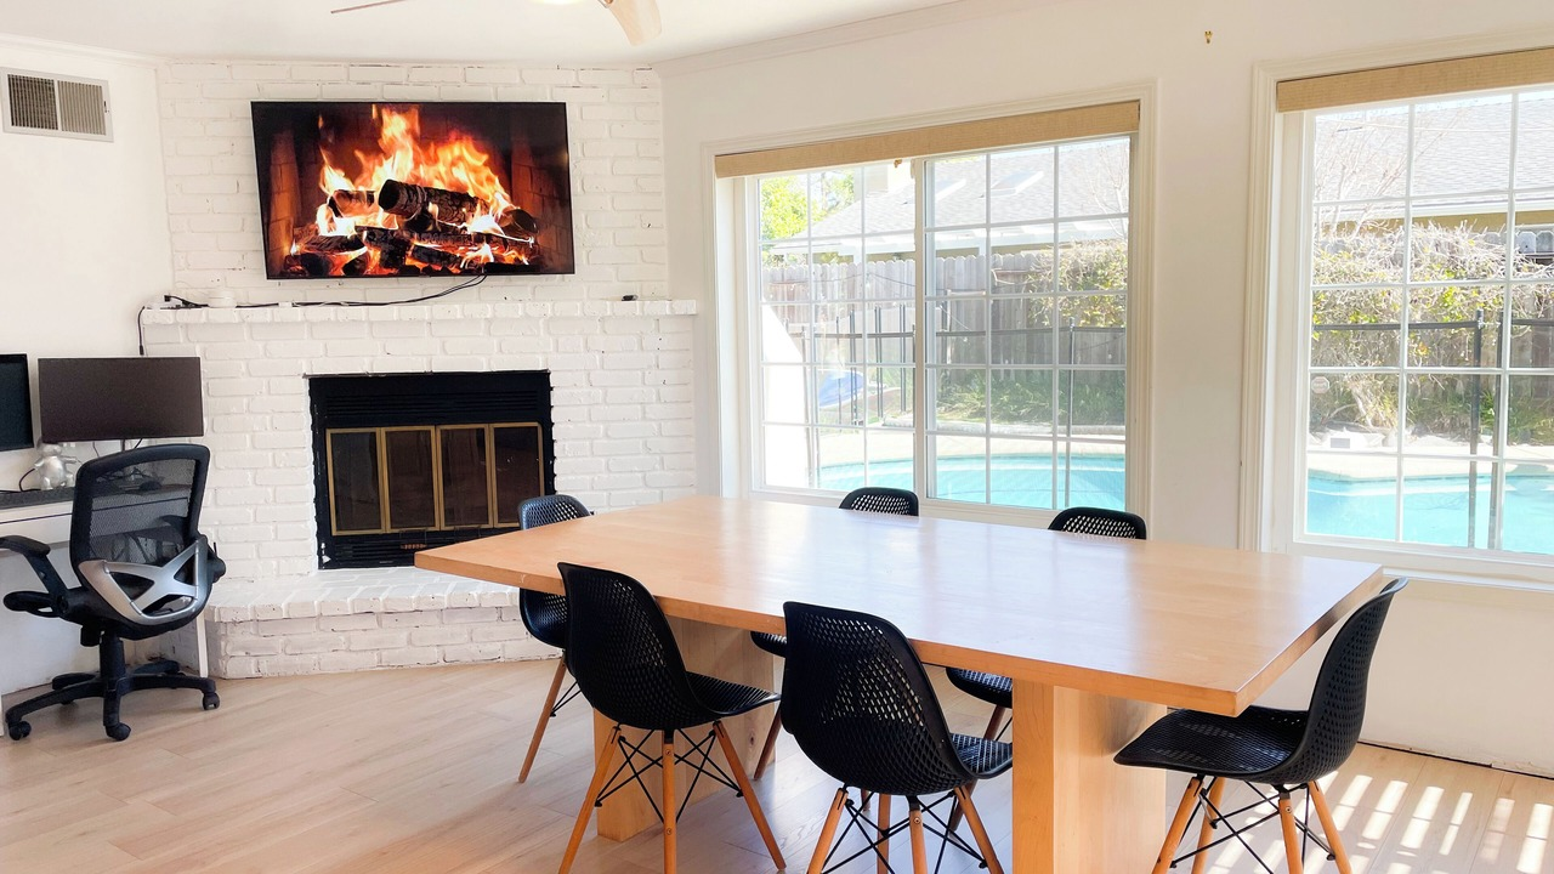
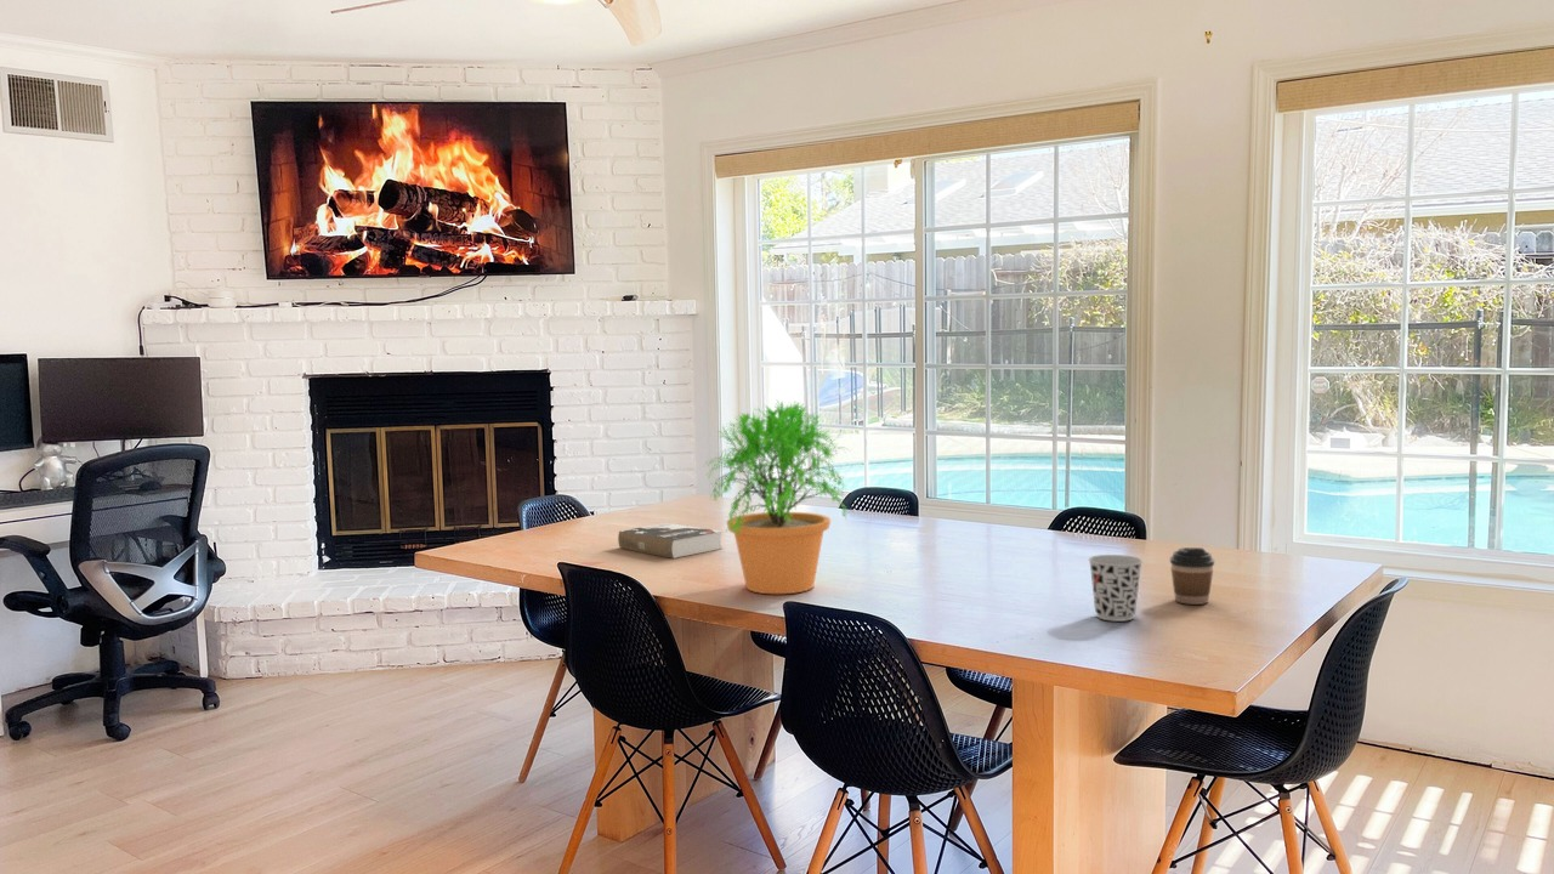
+ potted plant [703,399,851,595]
+ coffee cup [1169,546,1215,606]
+ cup [1088,554,1144,623]
+ book [617,522,724,560]
